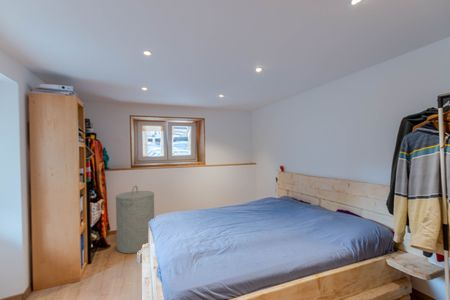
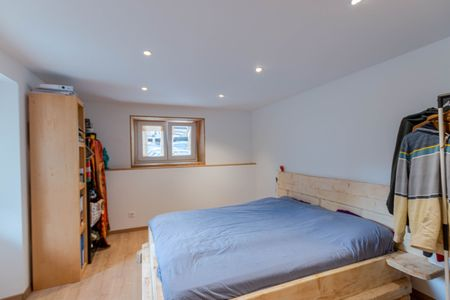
- laundry hamper [115,185,155,255]
